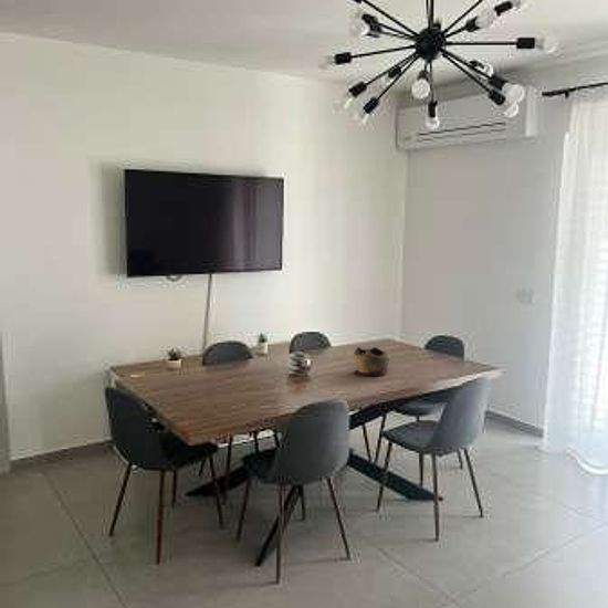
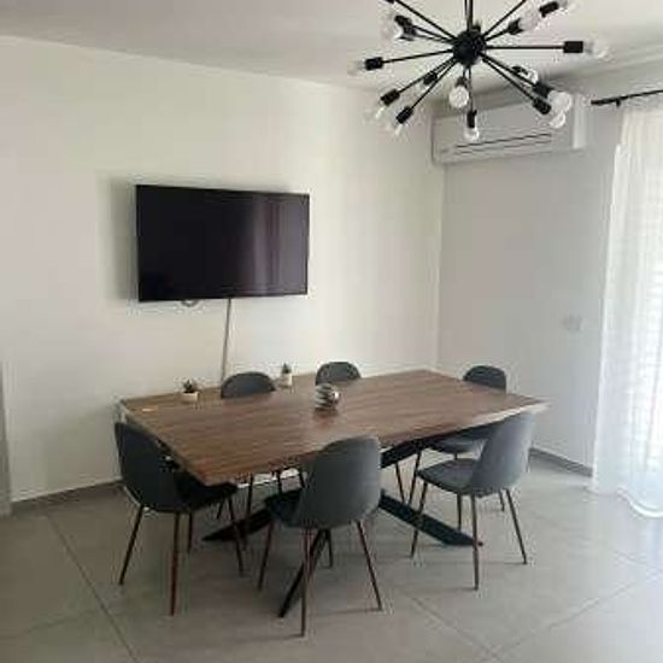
- decorative bowl [353,346,390,377]
